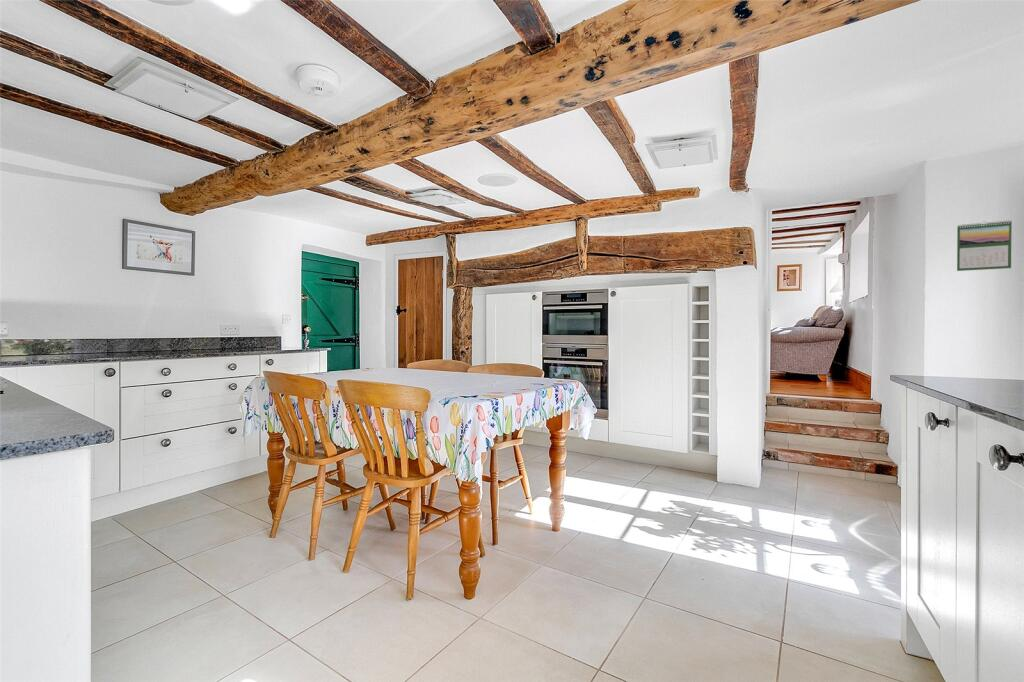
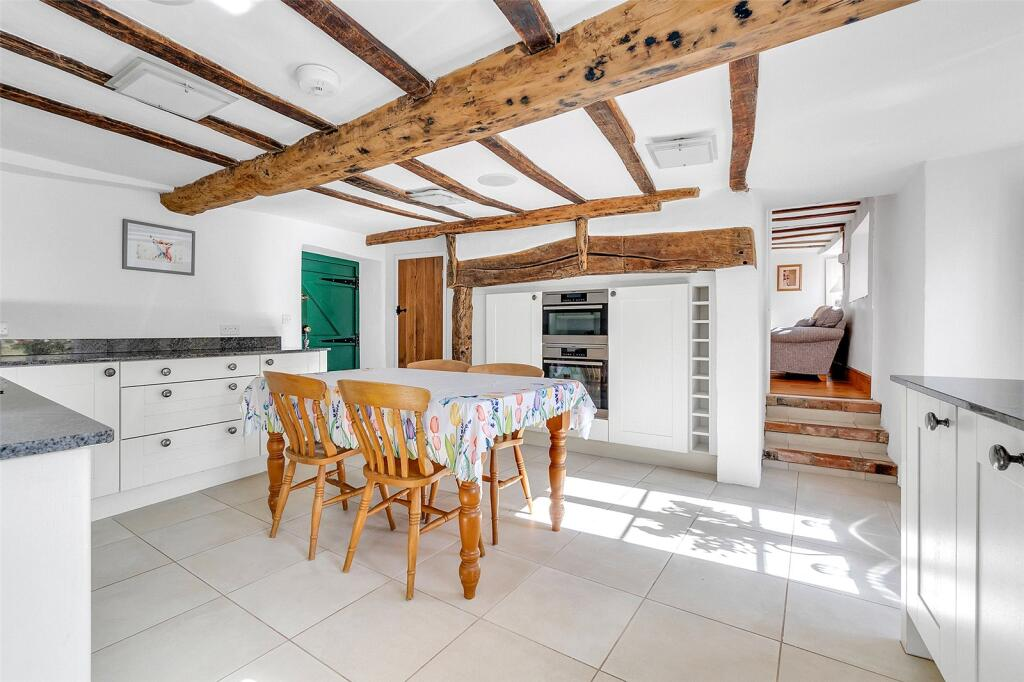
- calendar [956,219,1013,272]
